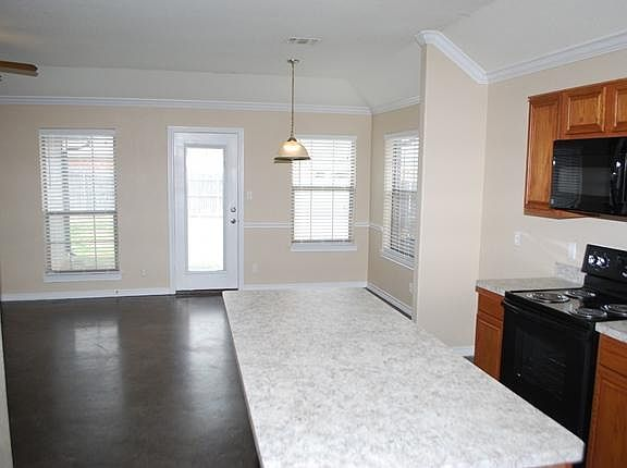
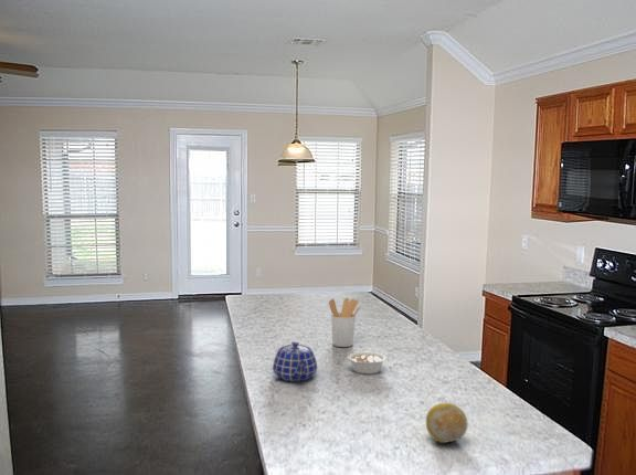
+ teapot [272,340,318,382]
+ fruit [425,402,469,444]
+ utensil holder [328,297,361,348]
+ legume [347,351,392,376]
